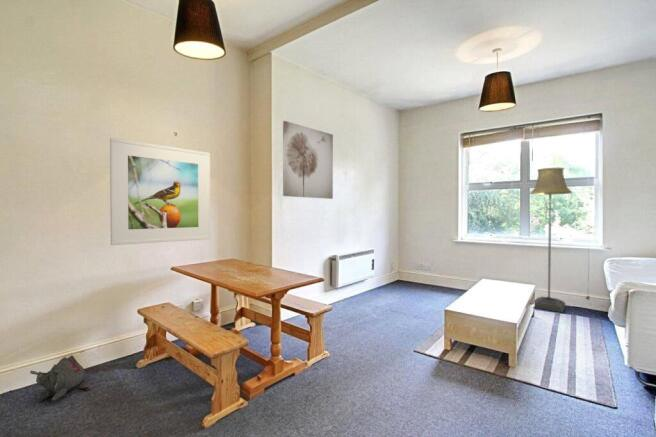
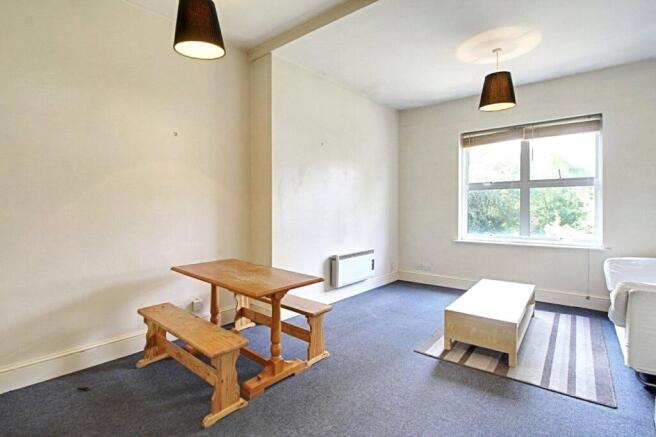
- floor lamp [529,167,573,313]
- wall art [282,120,334,200]
- plush toy [29,355,86,402]
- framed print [109,137,211,246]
